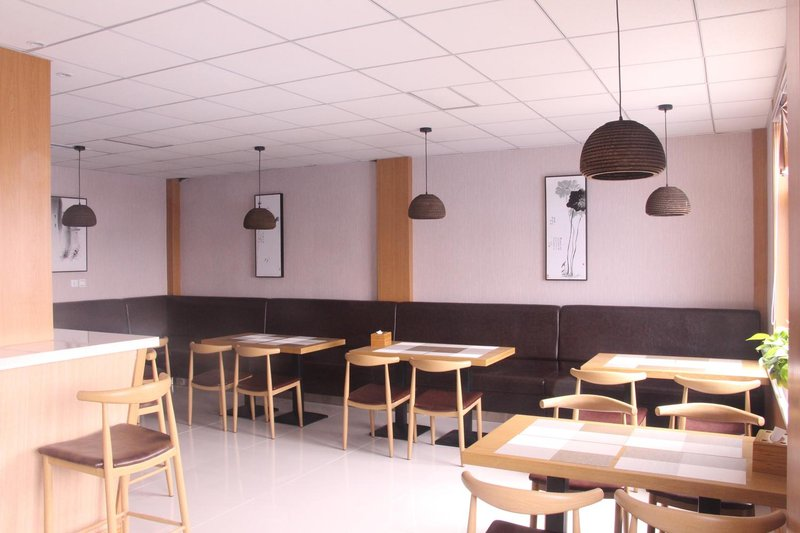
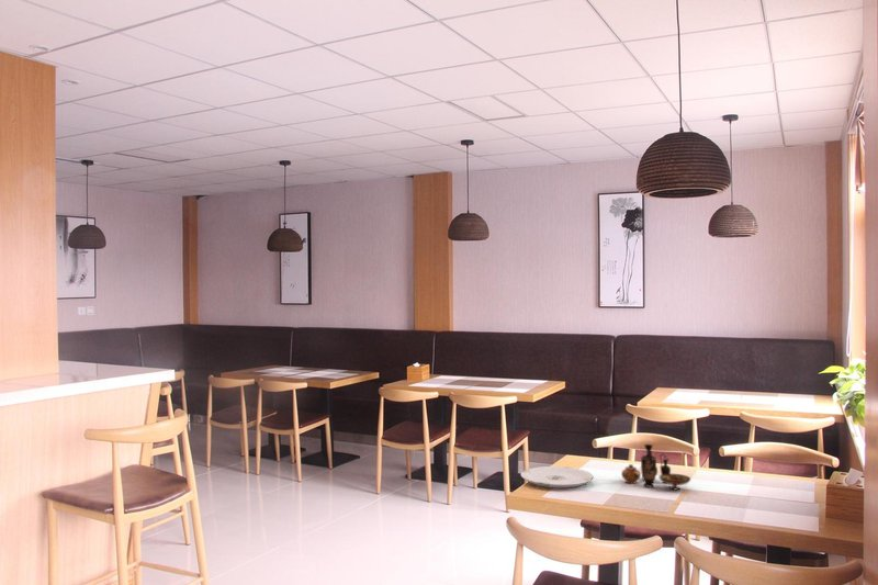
+ vase [620,443,691,491]
+ plate [519,465,595,490]
